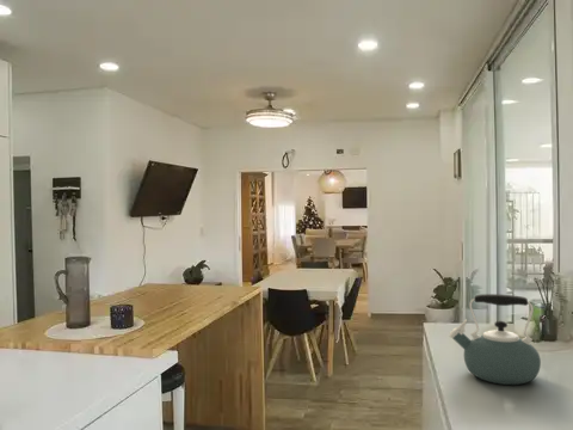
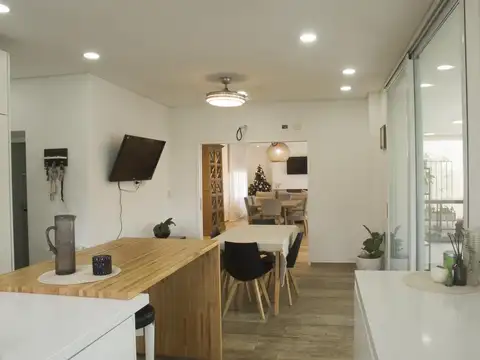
- kettle [449,293,542,386]
